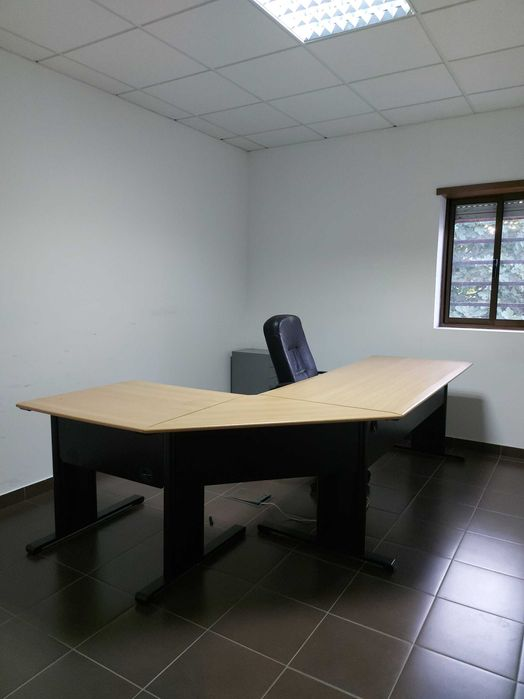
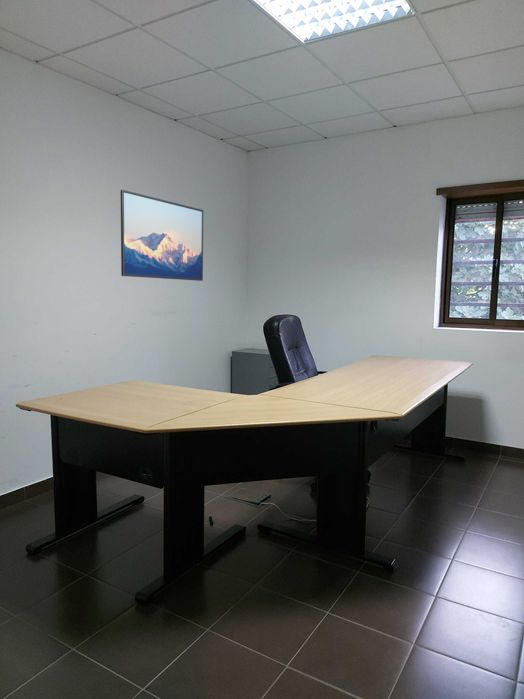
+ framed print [120,189,204,282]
